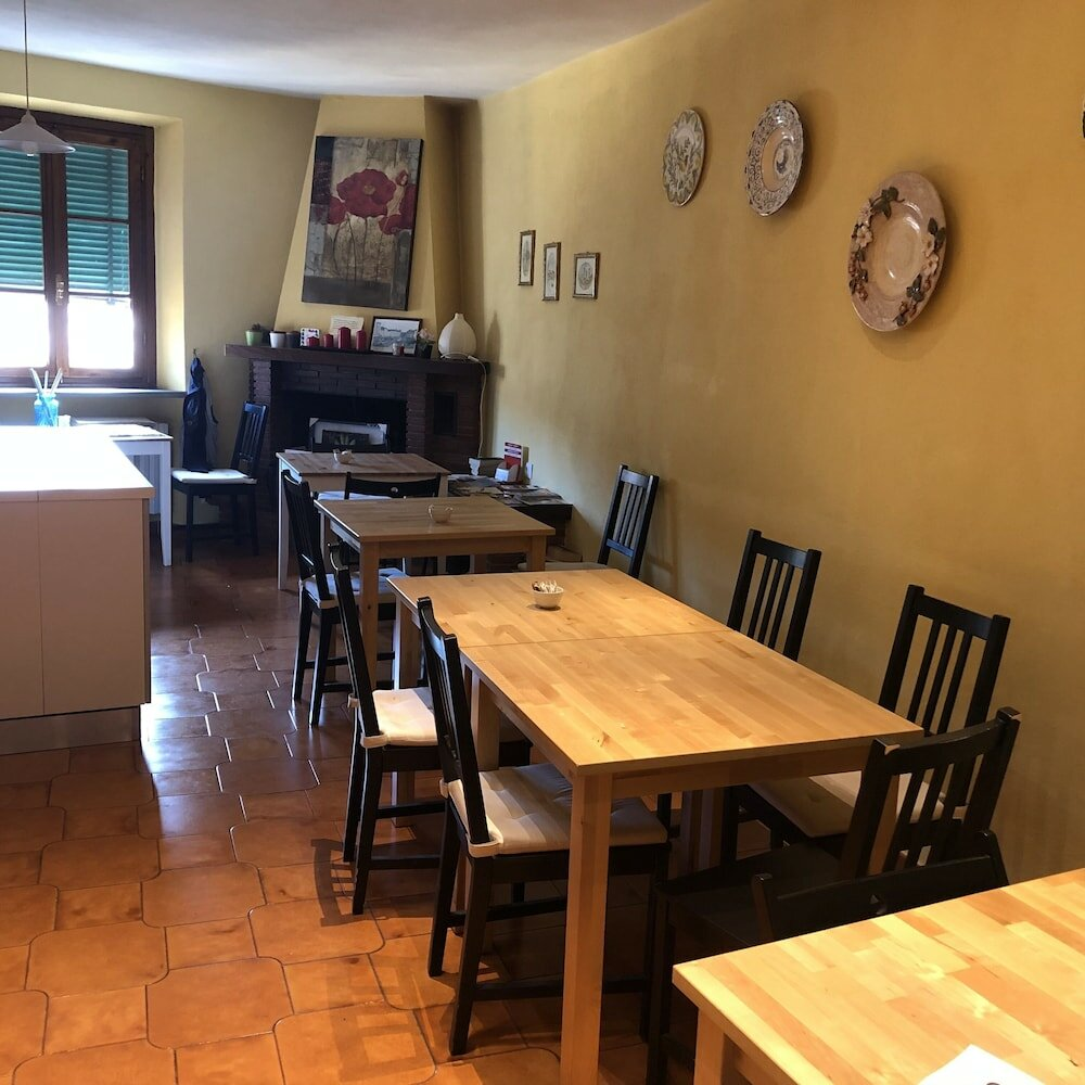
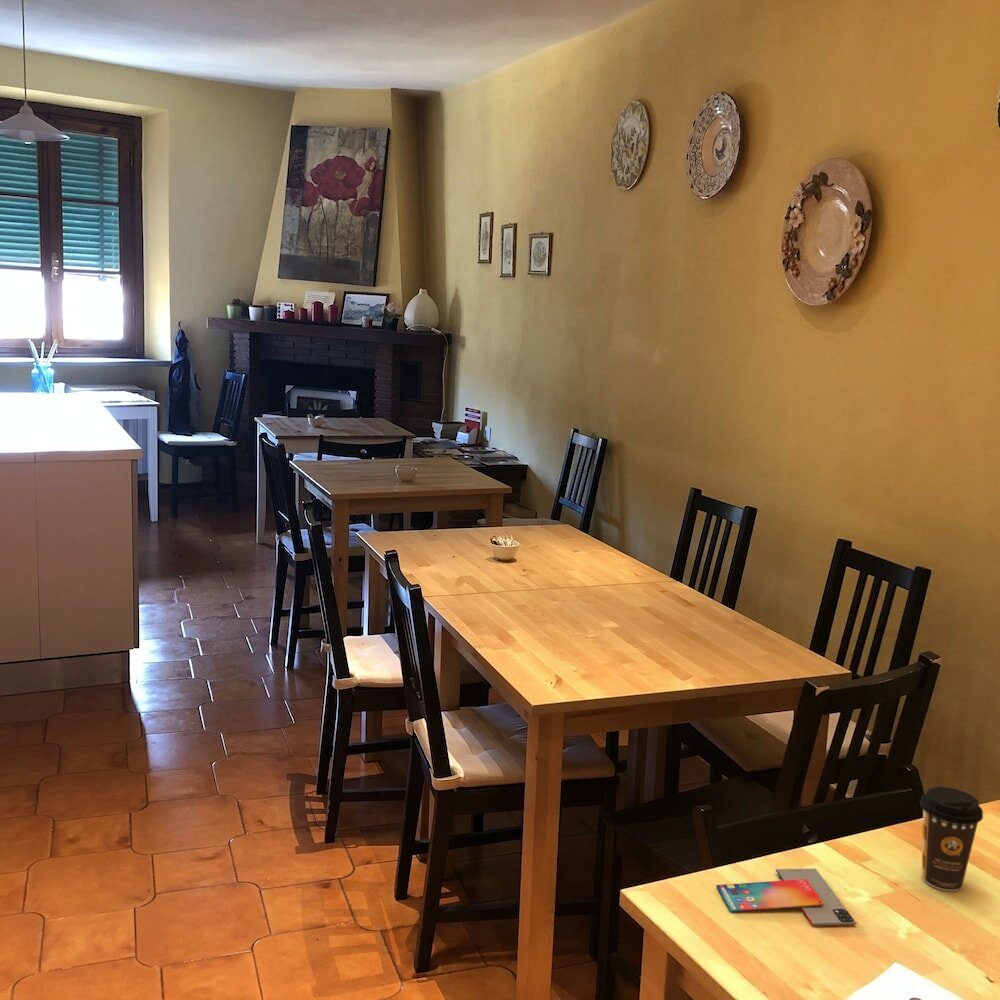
+ smartphone [716,868,858,927]
+ coffee cup [919,786,984,892]
